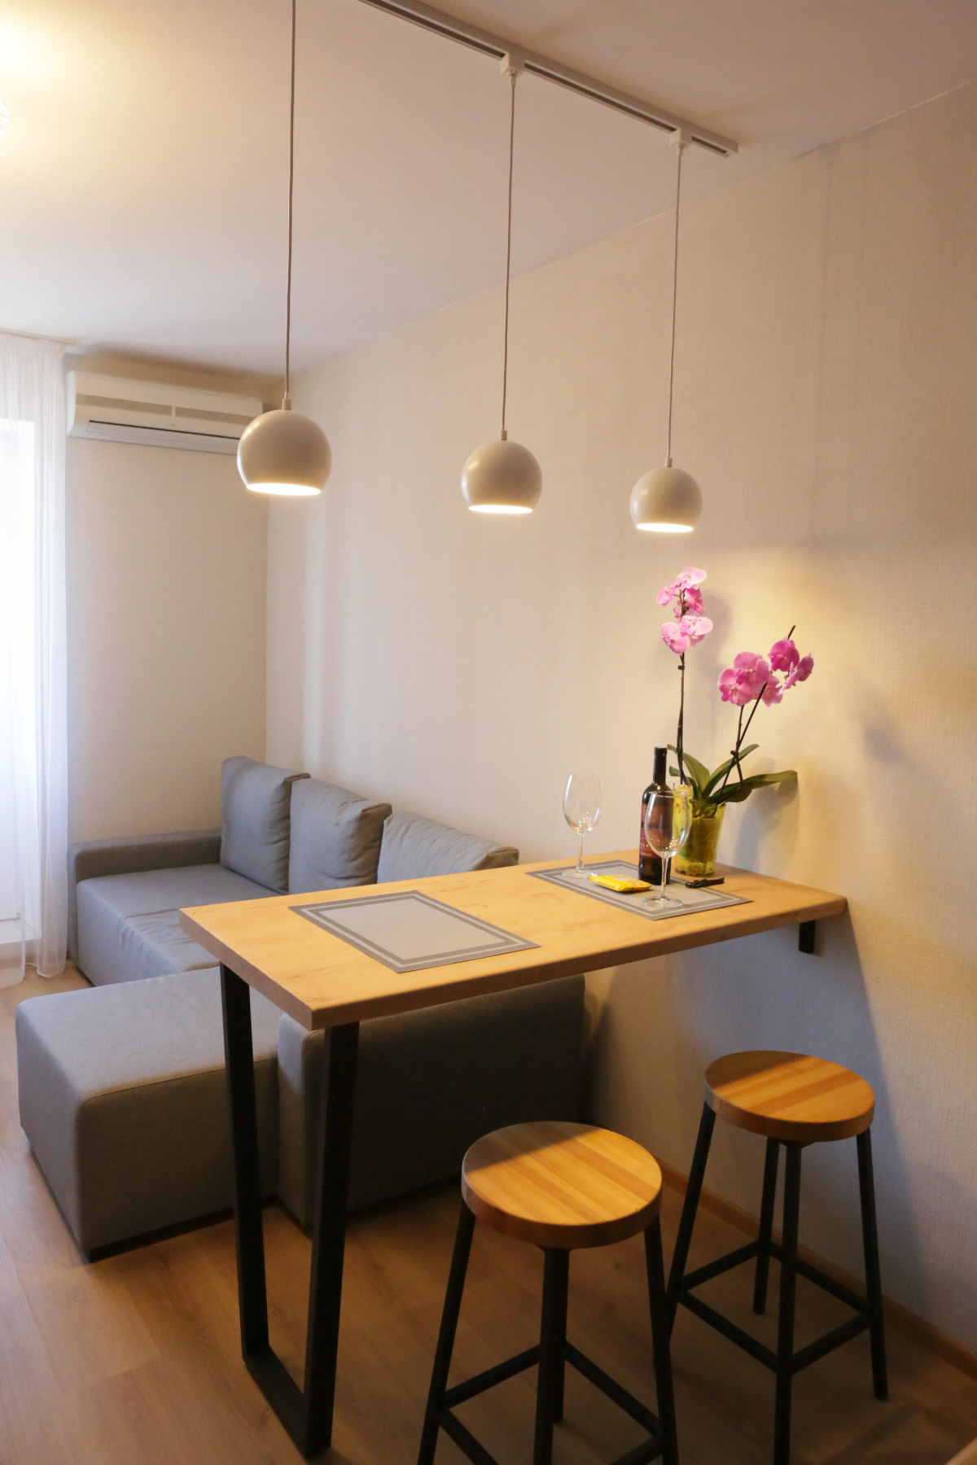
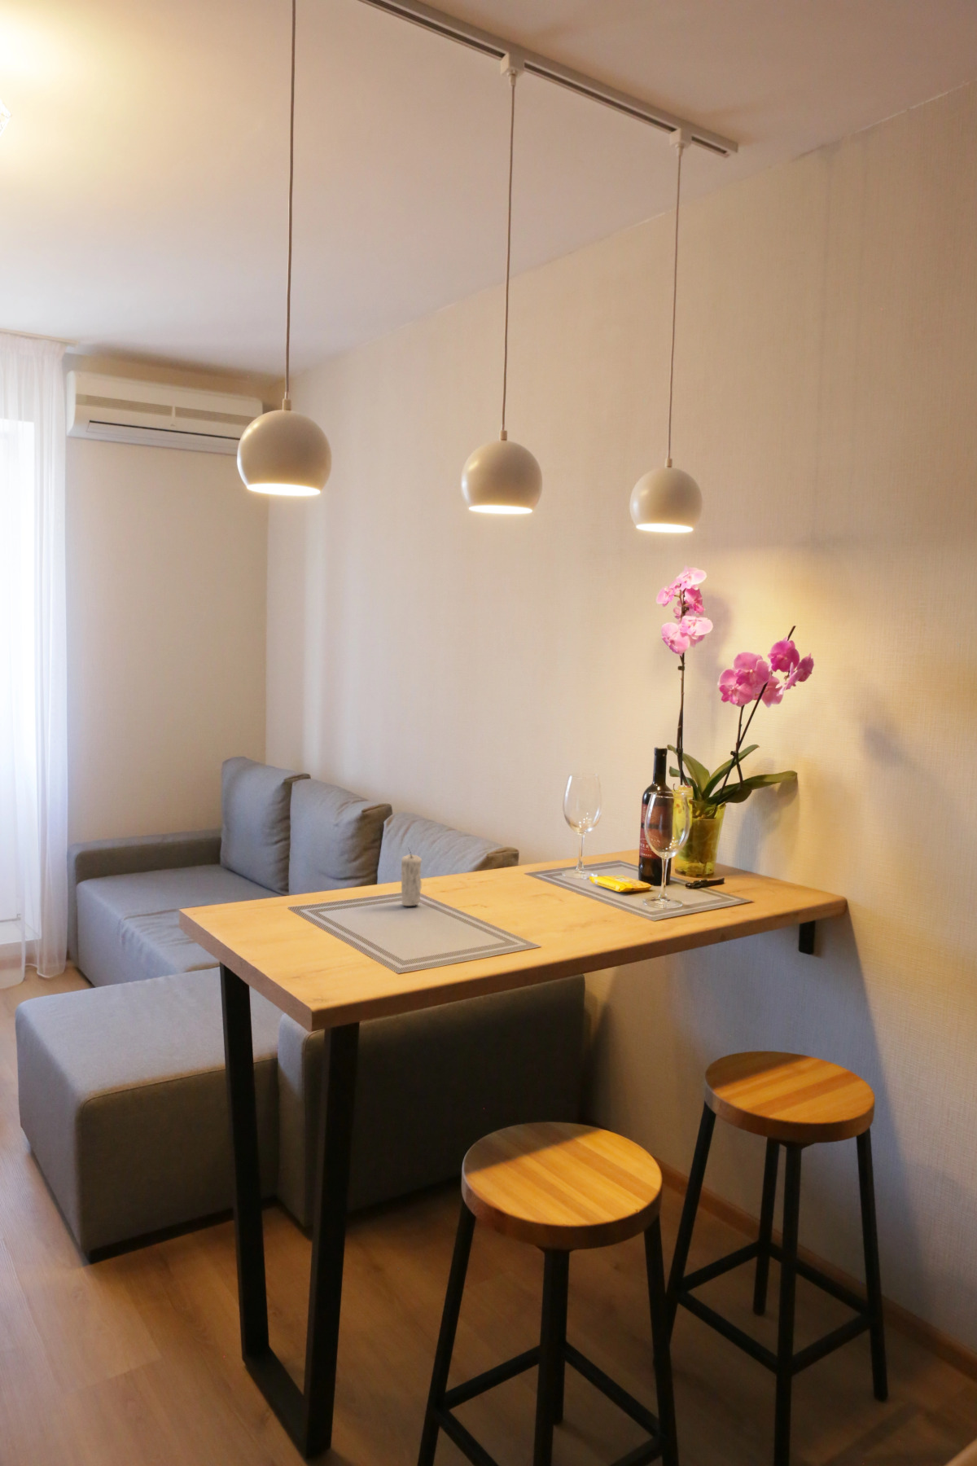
+ candle [400,848,423,906]
